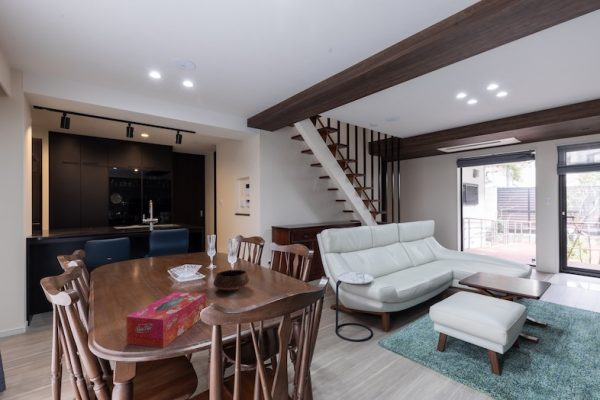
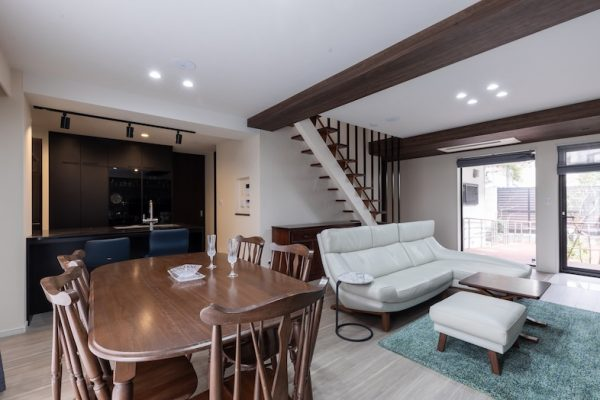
- tissue box [126,291,207,349]
- bowl [212,269,250,291]
